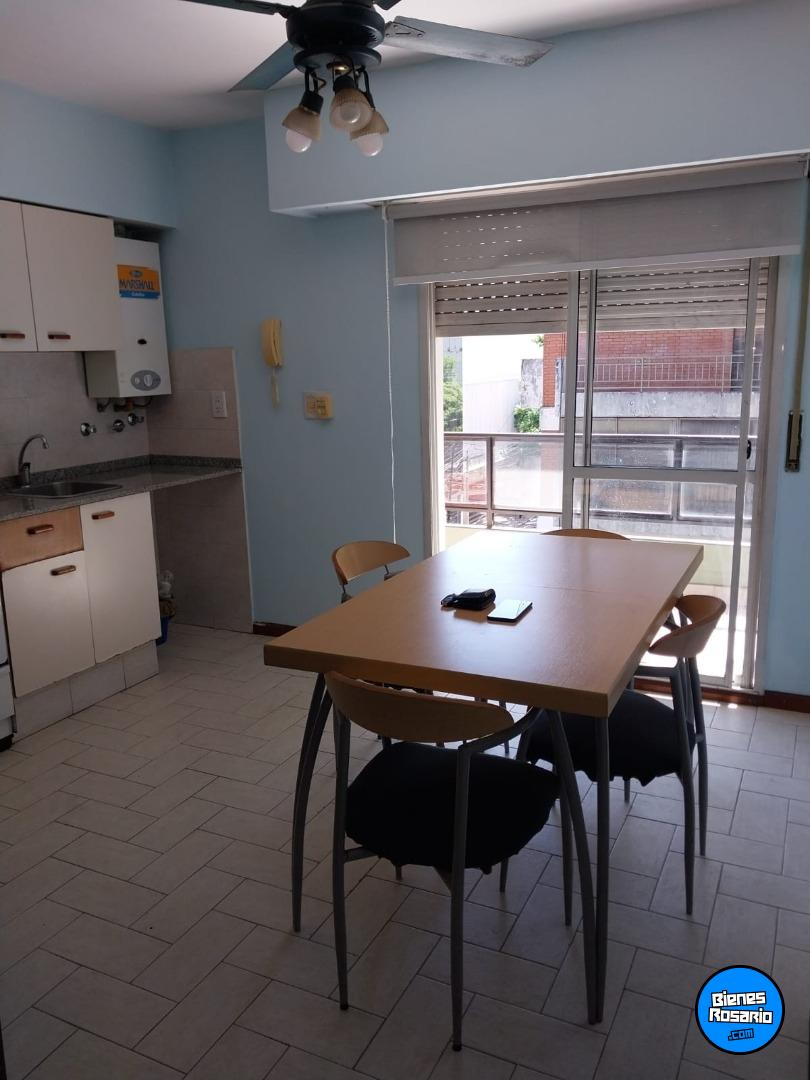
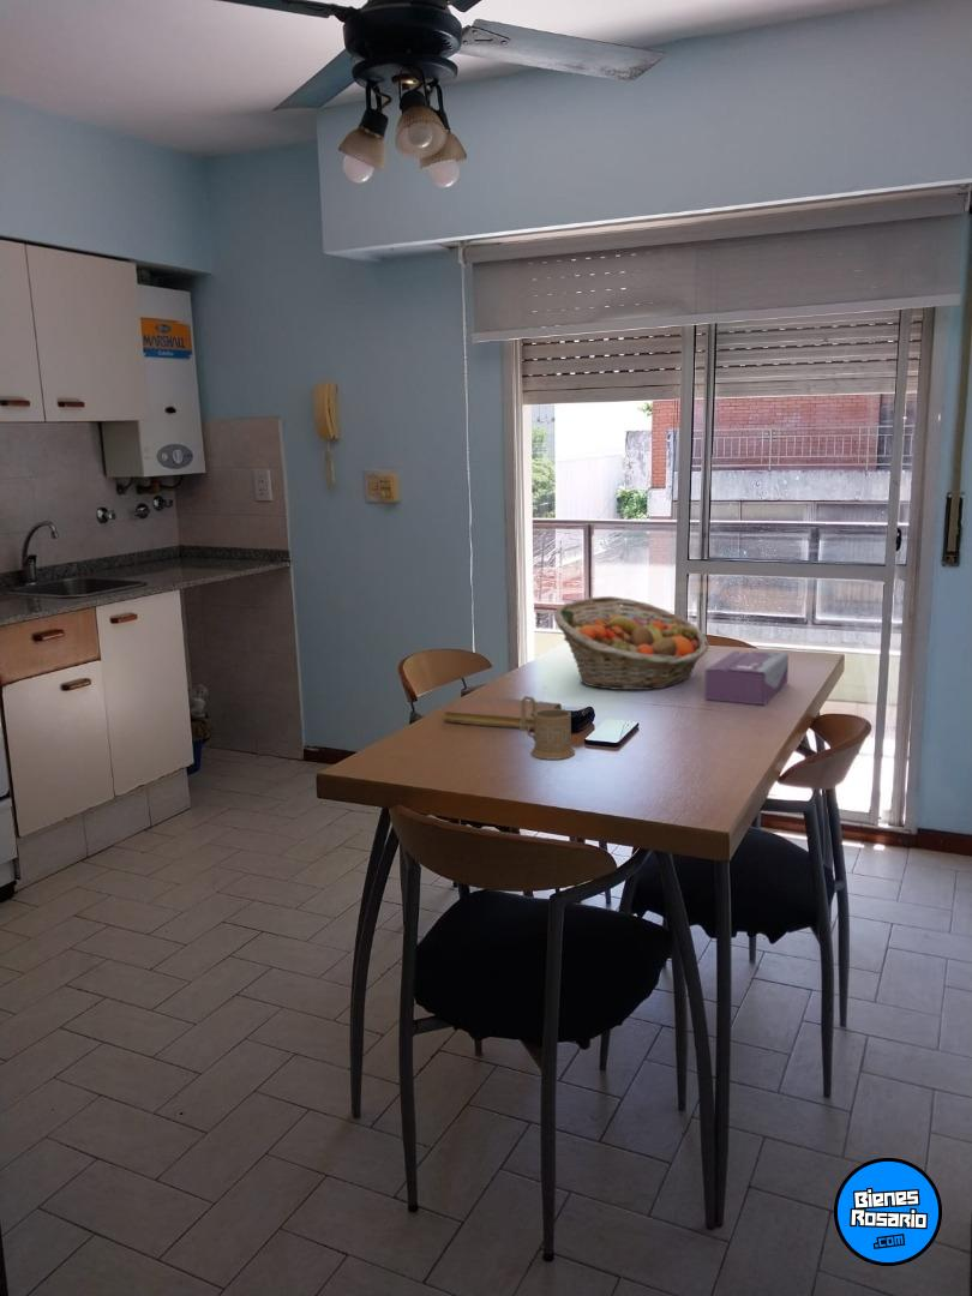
+ mug [518,695,576,761]
+ tissue box [703,649,790,706]
+ fruit basket [552,595,710,691]
+ notebook [444,696,563,731]
